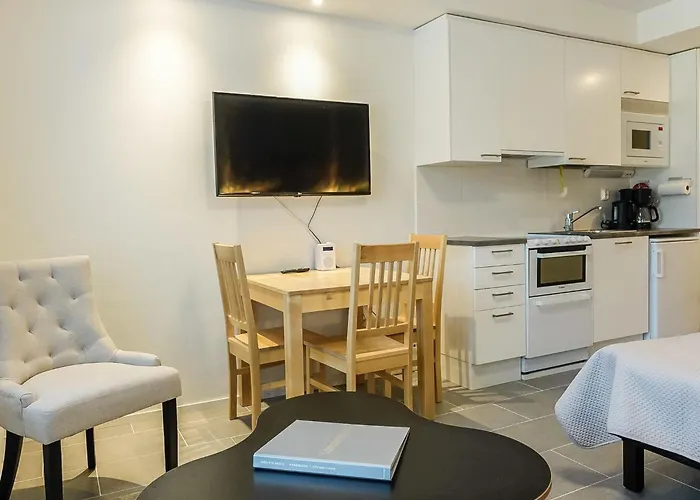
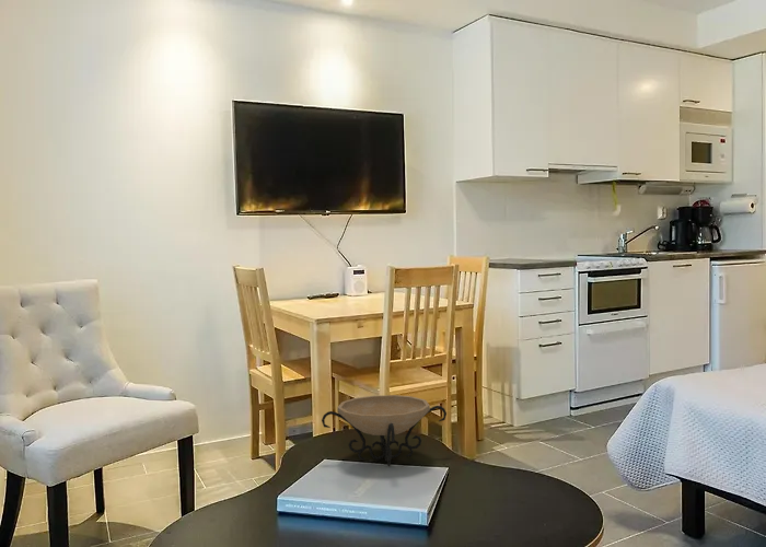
+ decorative bowl [321,394,448,467]
